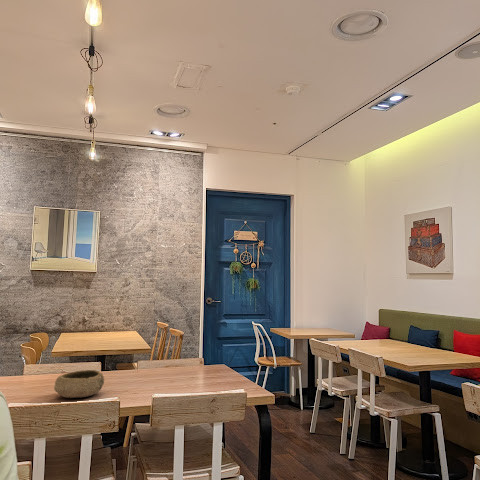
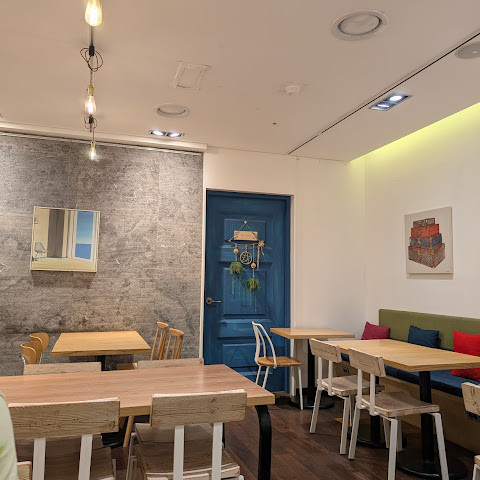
- bowl [53,369,105,399]
